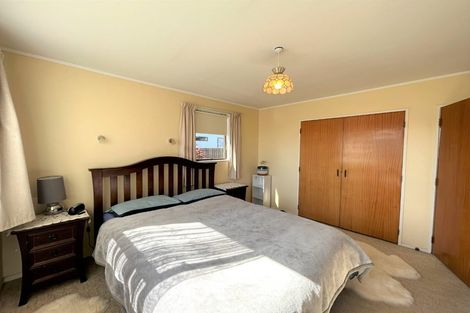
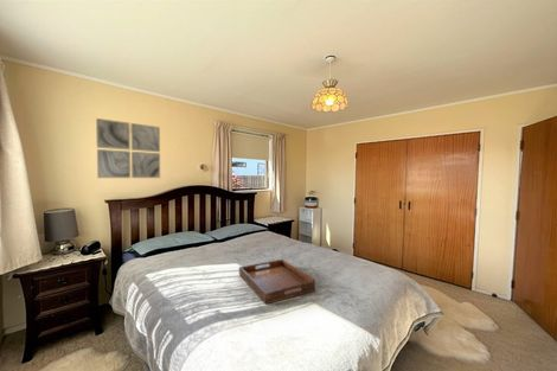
+ serving tray [238,258,316,306]
+ wall art [95,117,161,179]
